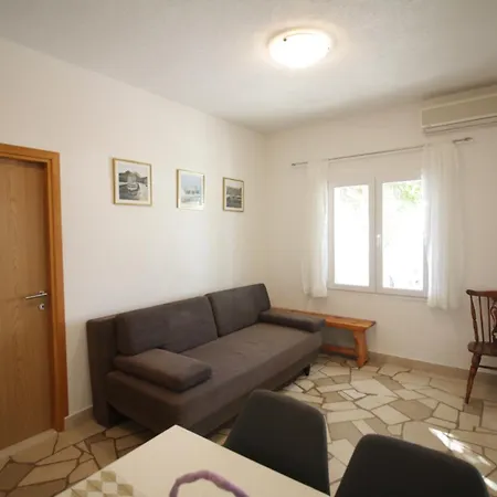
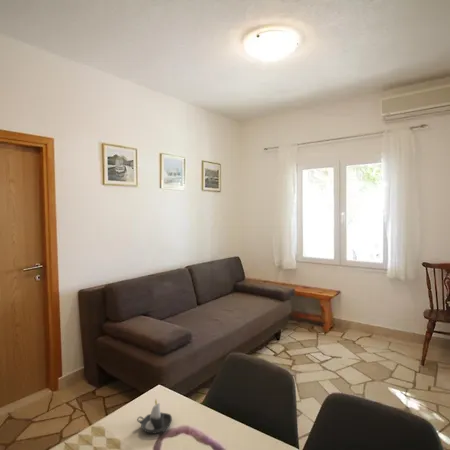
+ candle [136,398,173,434]
